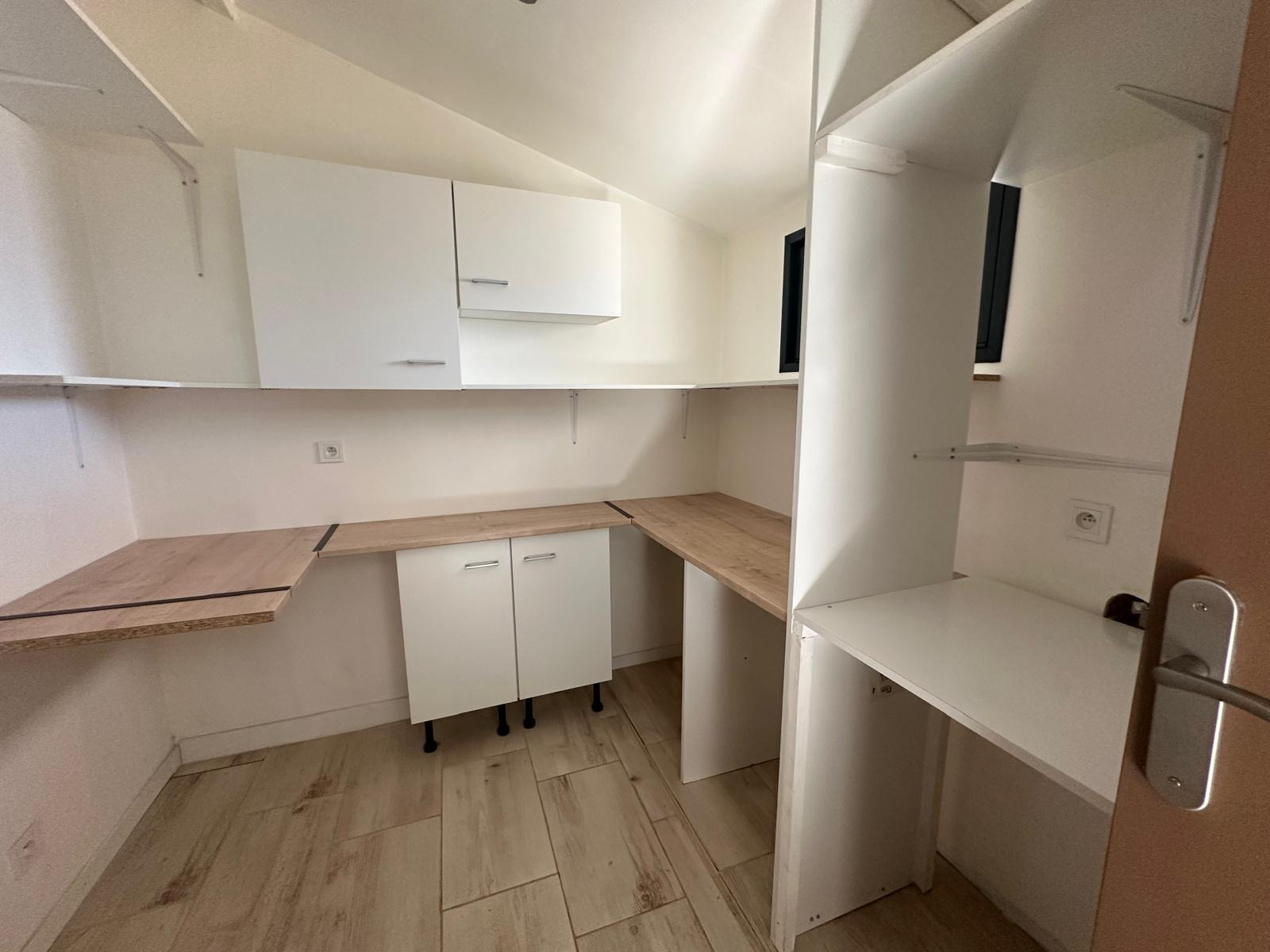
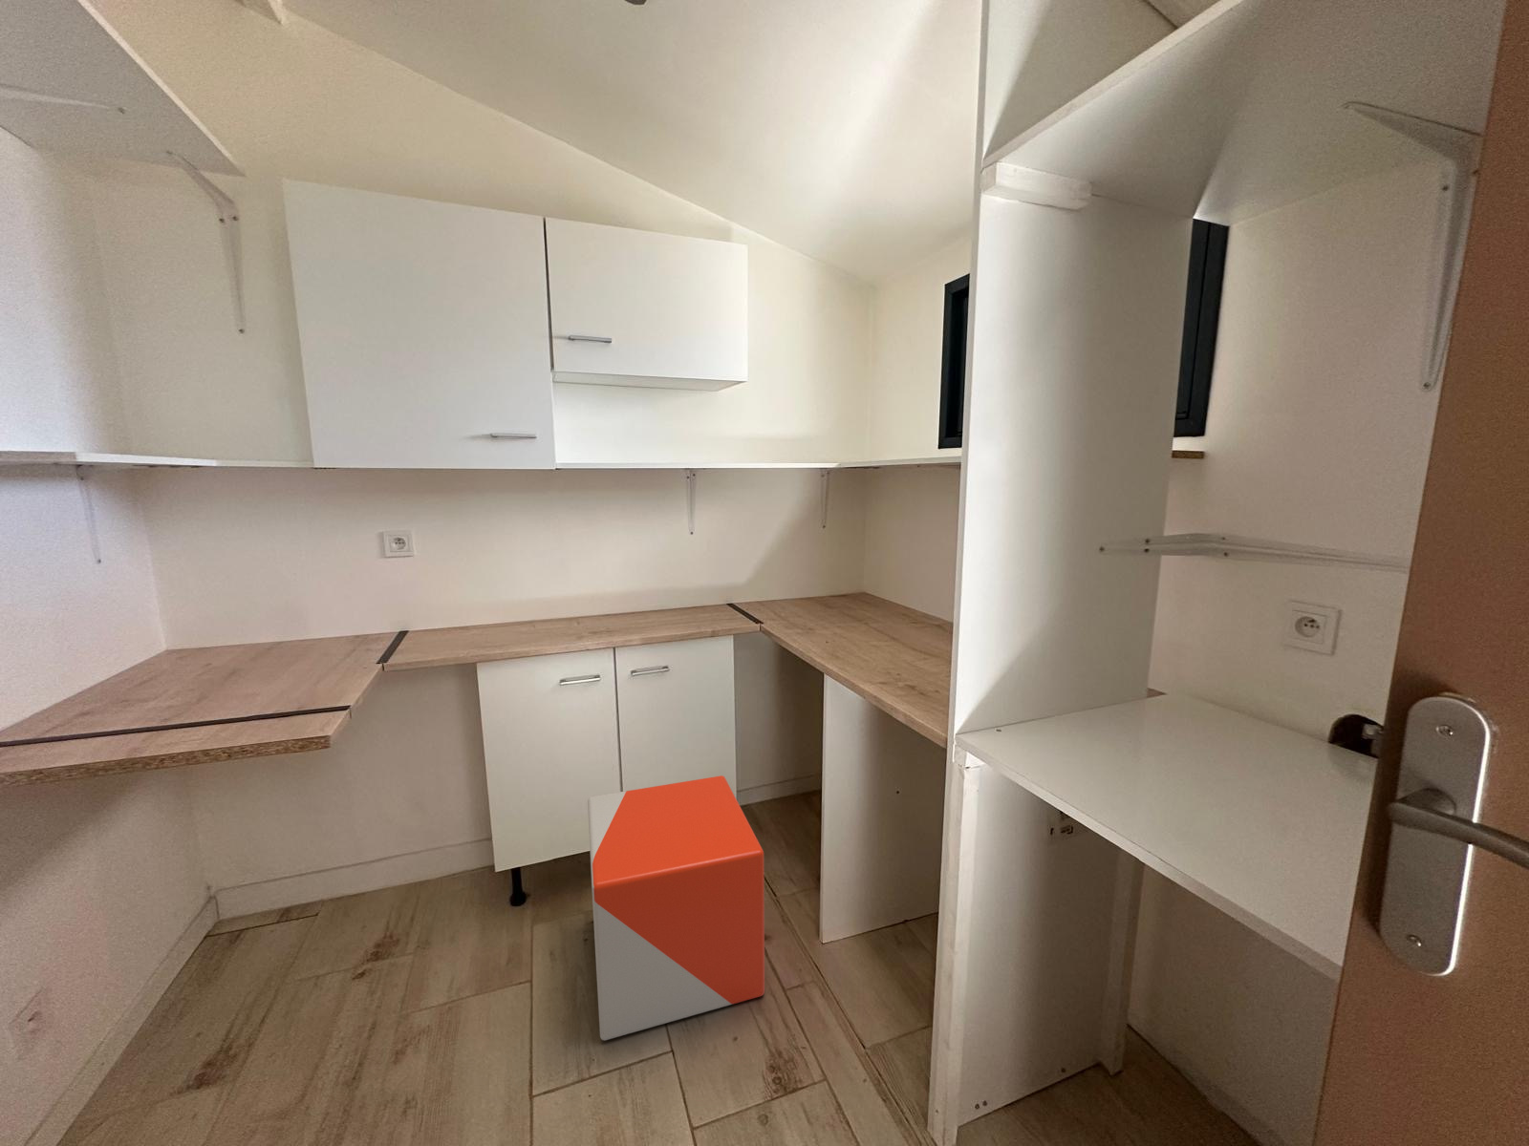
+ stool [586,774,766,1041]
